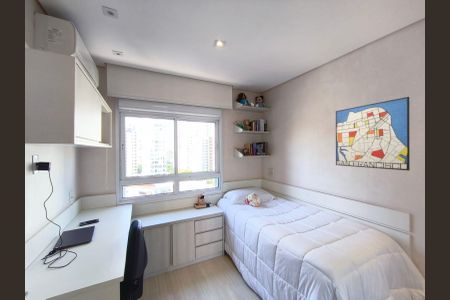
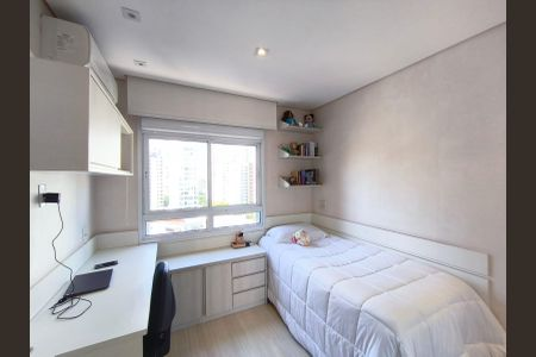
- wall art [335,96,411,172]
